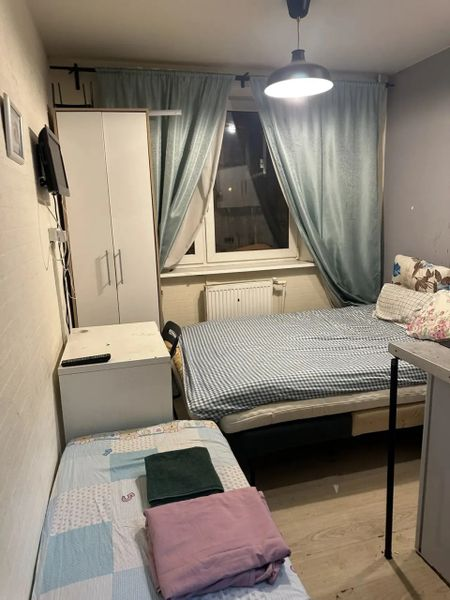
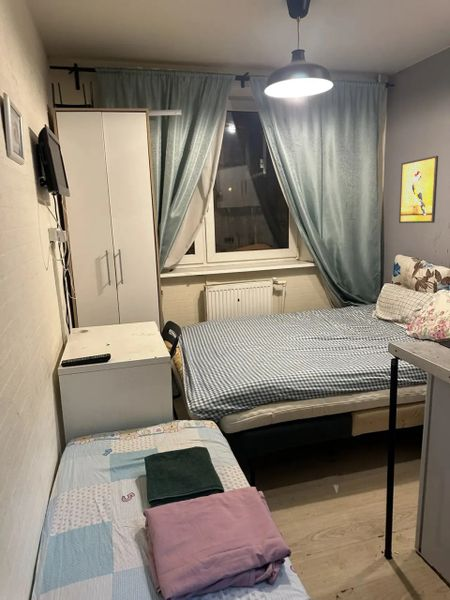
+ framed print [398,155,439,224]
